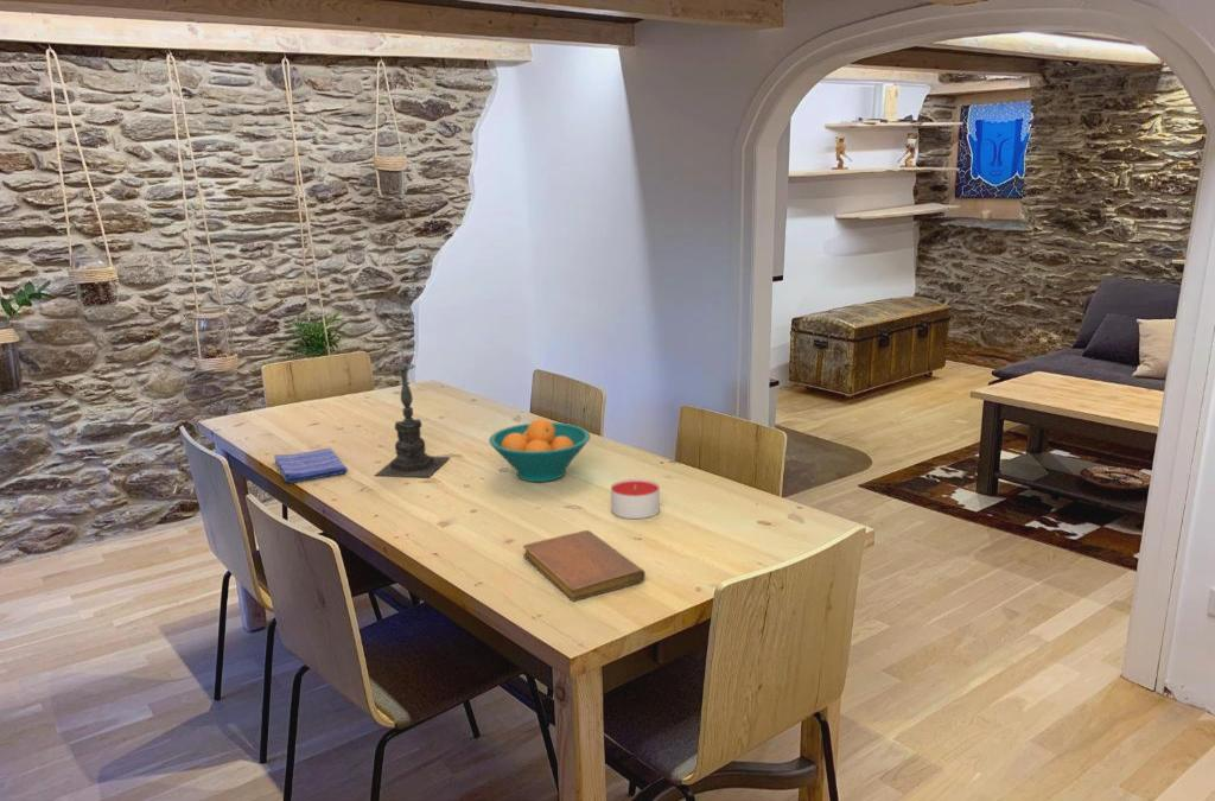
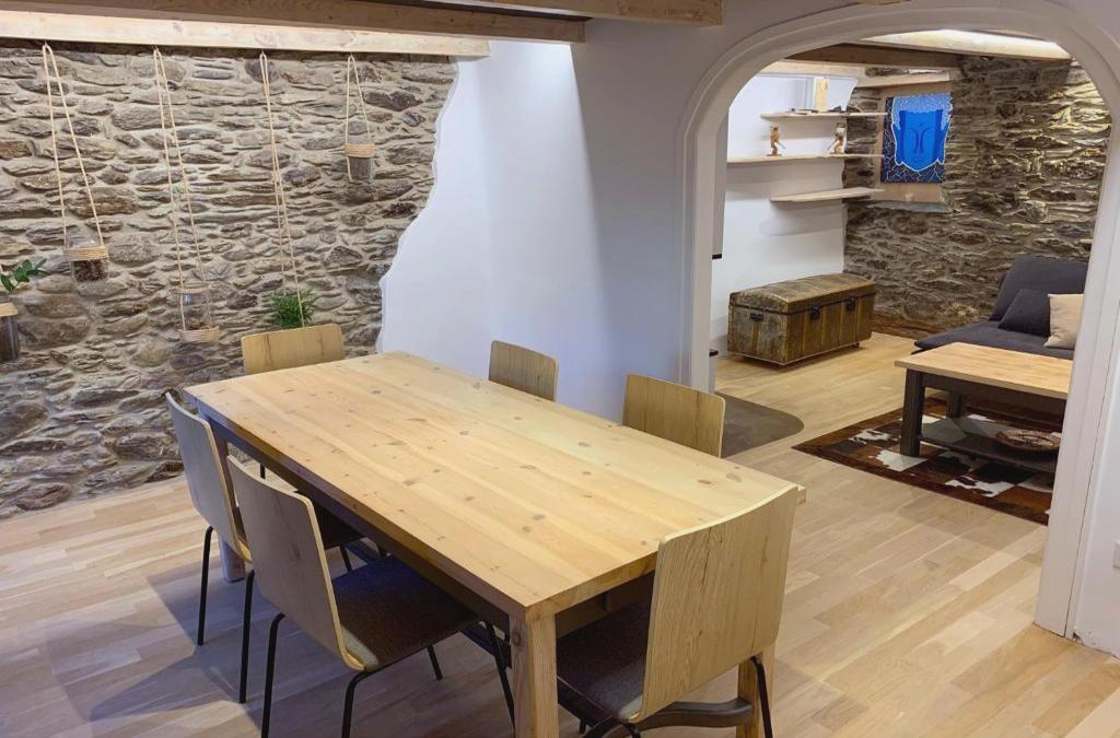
- candle holder [374,347,451,478]
- candle [610,477,661,520]
- fruit bowl [488,418,592,483]
- dish towel [273,447,349,484]
- notebook [522,529,647,603]
